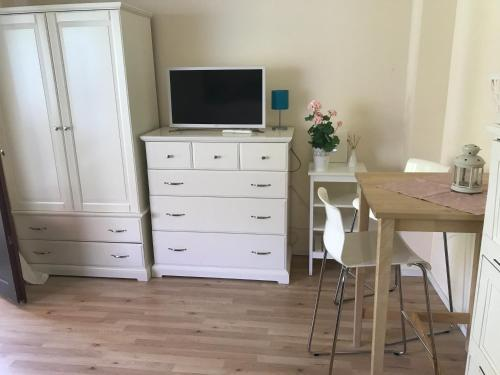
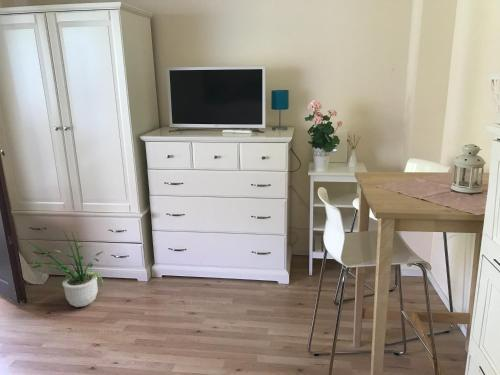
+ potted plant [24,226,106,308]
